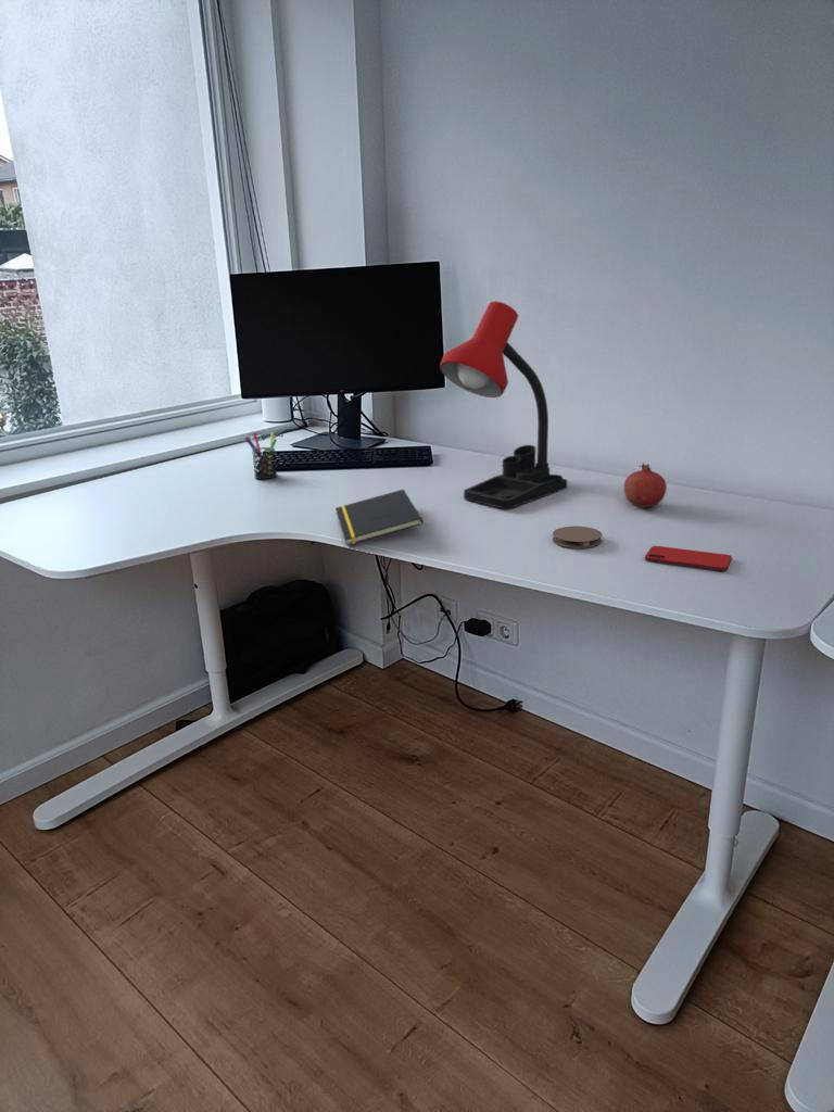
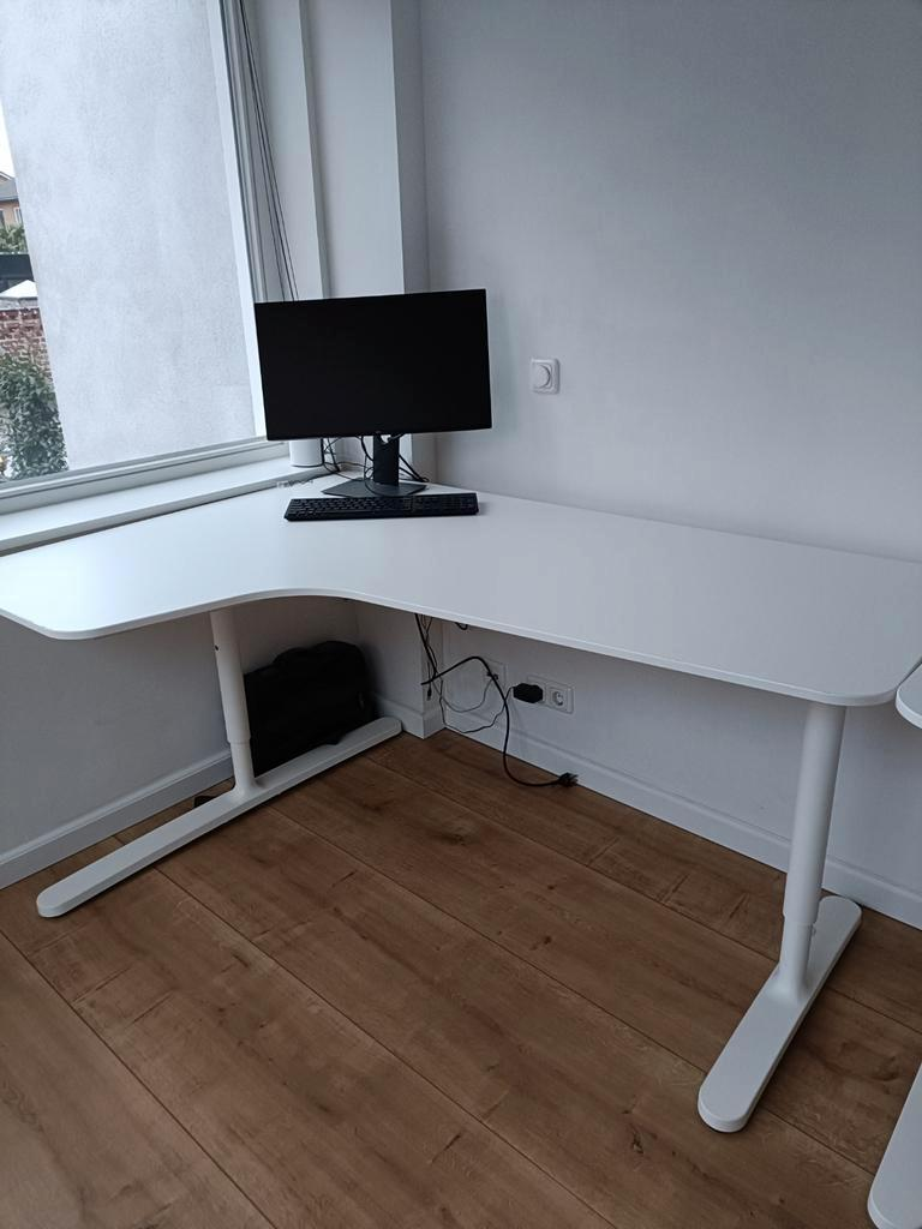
- desk lamp [439,300,568,509]
- fruit [623,462,668,508]
- pen holder [243,431,278,480]
- notepad [334,489,424,546]
- coaster [552,526,603,549]
- smartphone [644,545,733,571]
